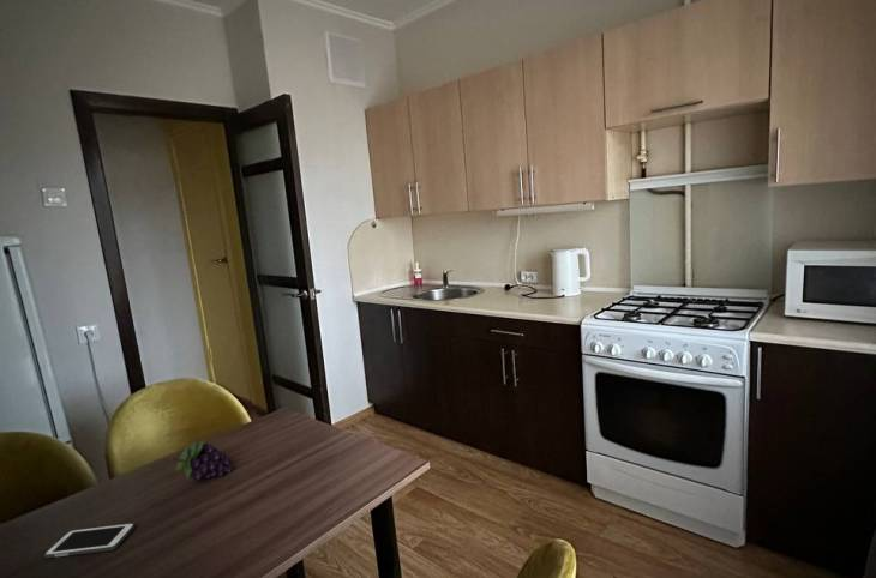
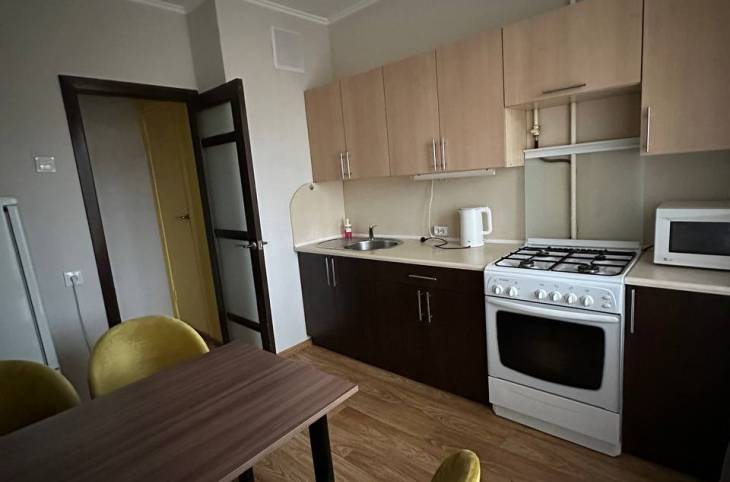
- cell phone [43,522,136,559]
- fruit [169,439,234,482]
